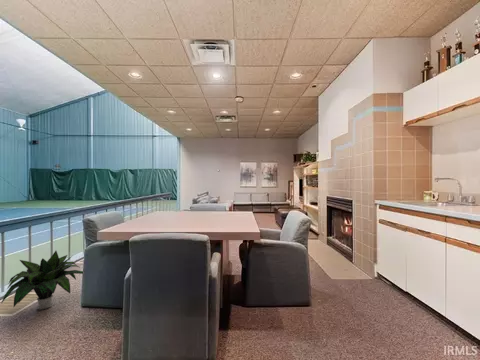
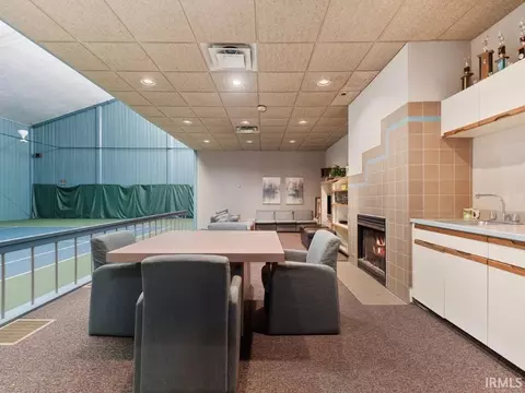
- potted plant [1,250,84,310]
